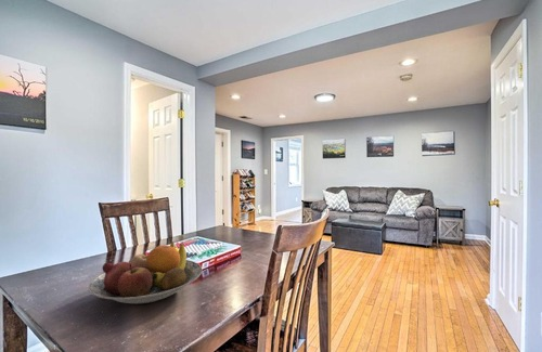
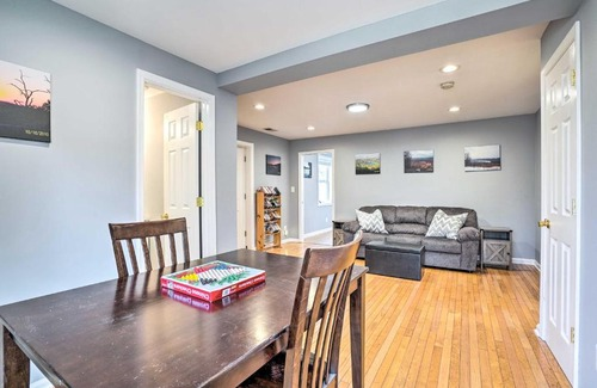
- fruit bowl [88,240,203,305]
